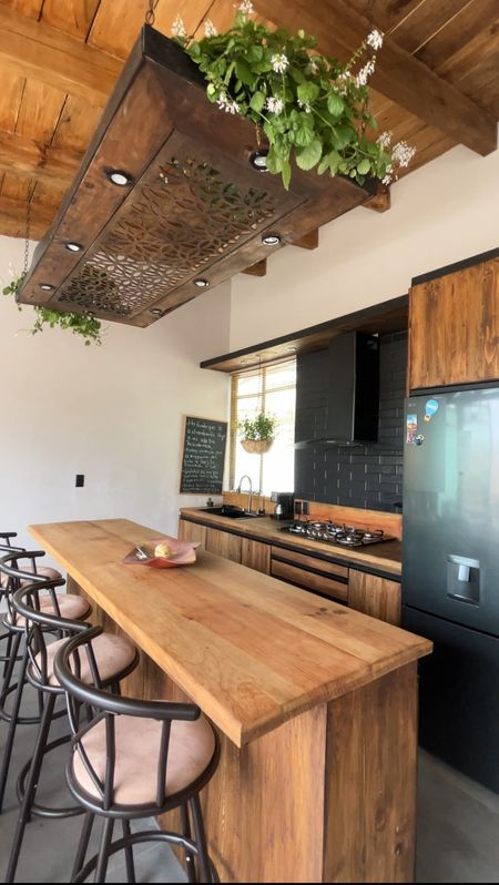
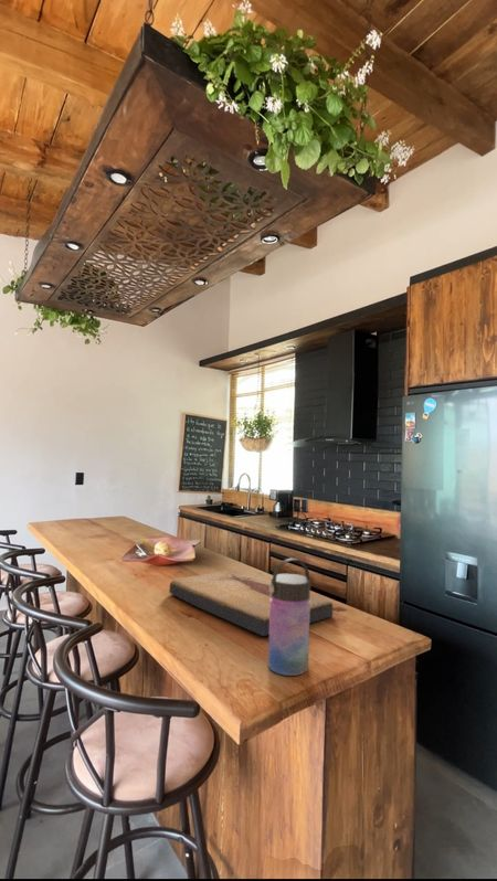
+ water bottle [267,558,313,677]
+ fish fossil [168,569,334,637]
